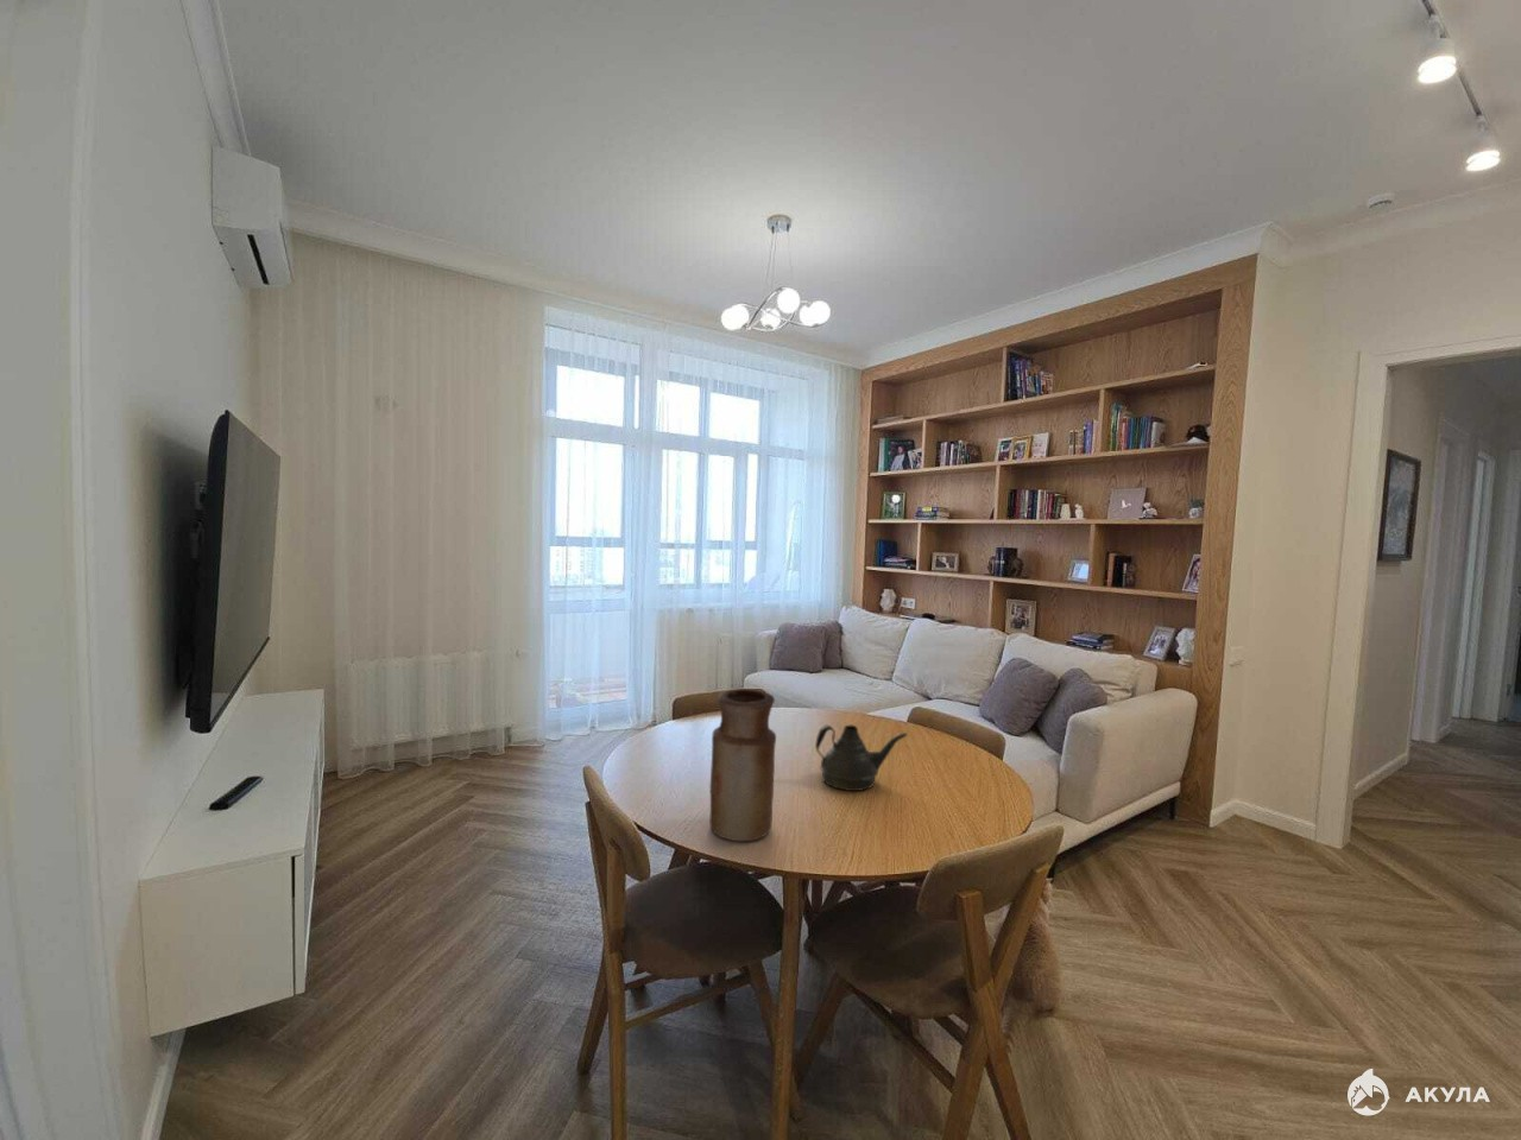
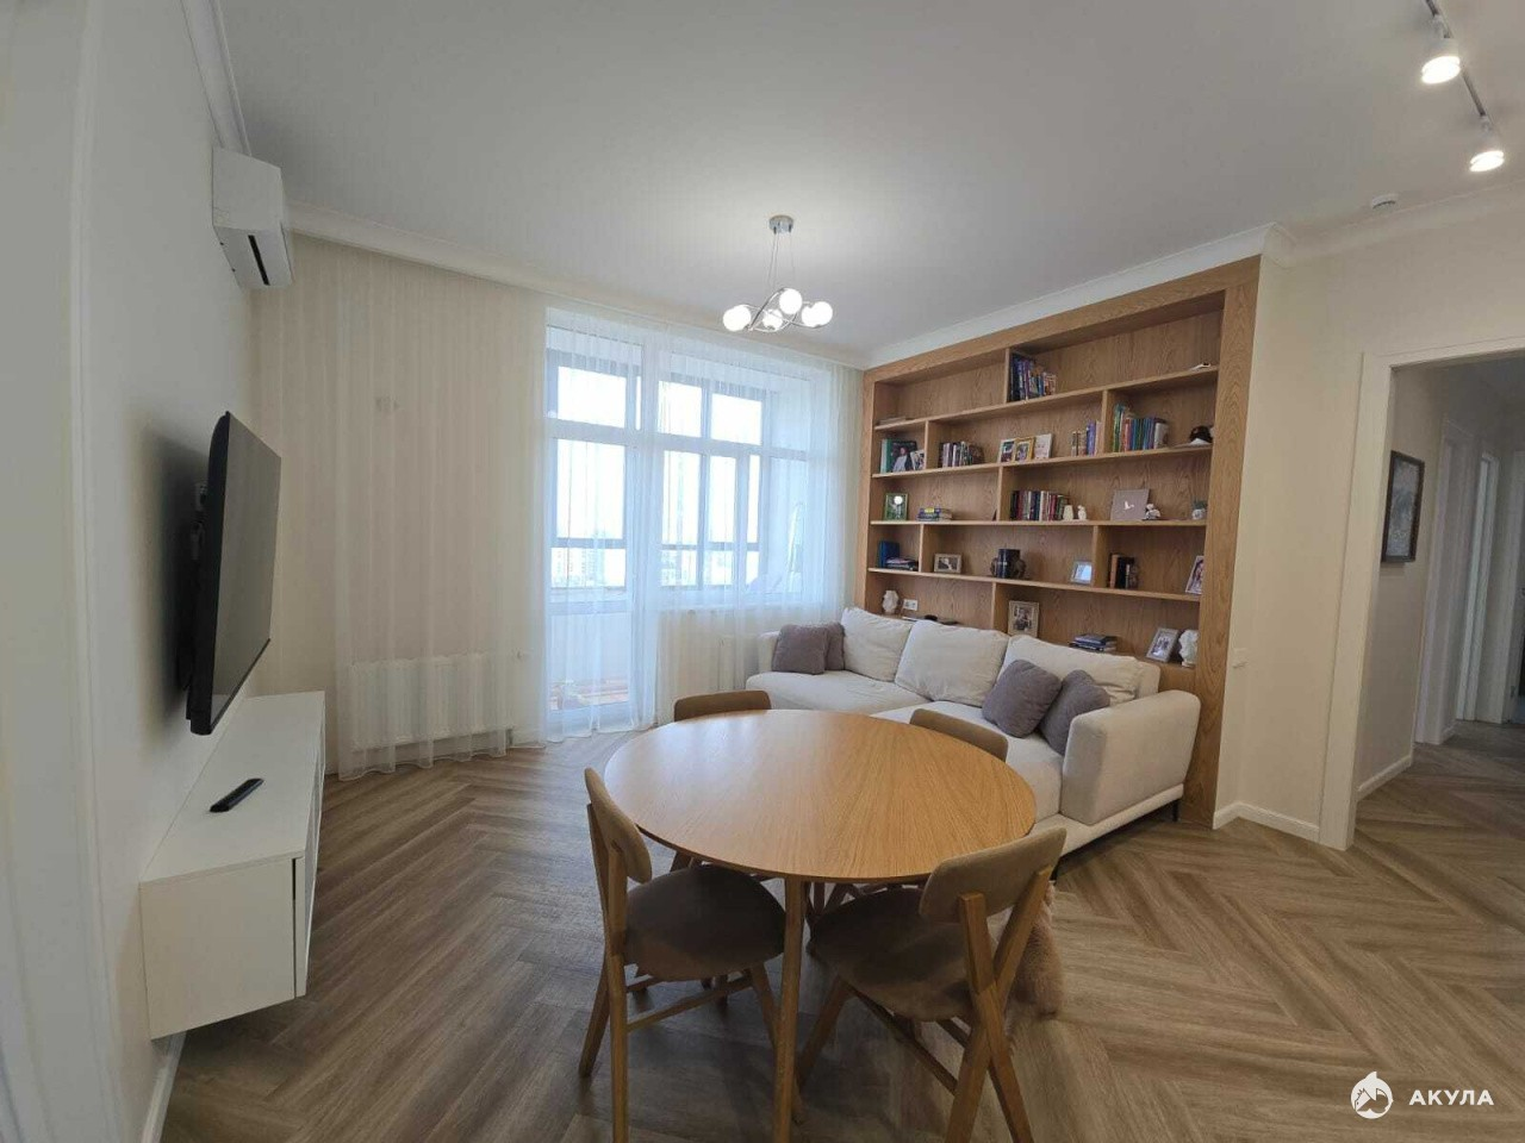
- vase [708,687,777,842]
- teapot [814,724,909,792]
